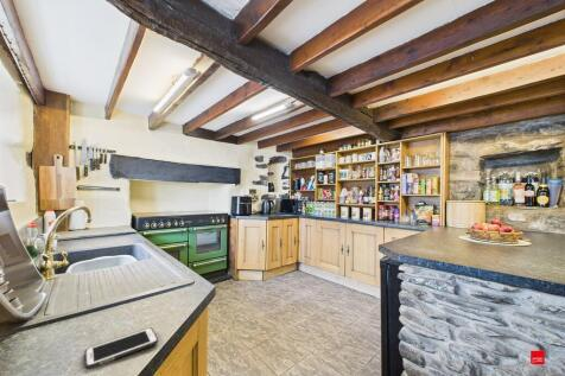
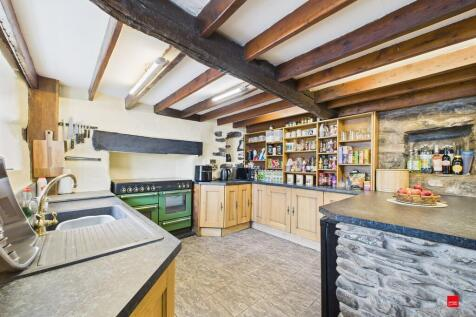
- cell phone [83,326,159,370]
